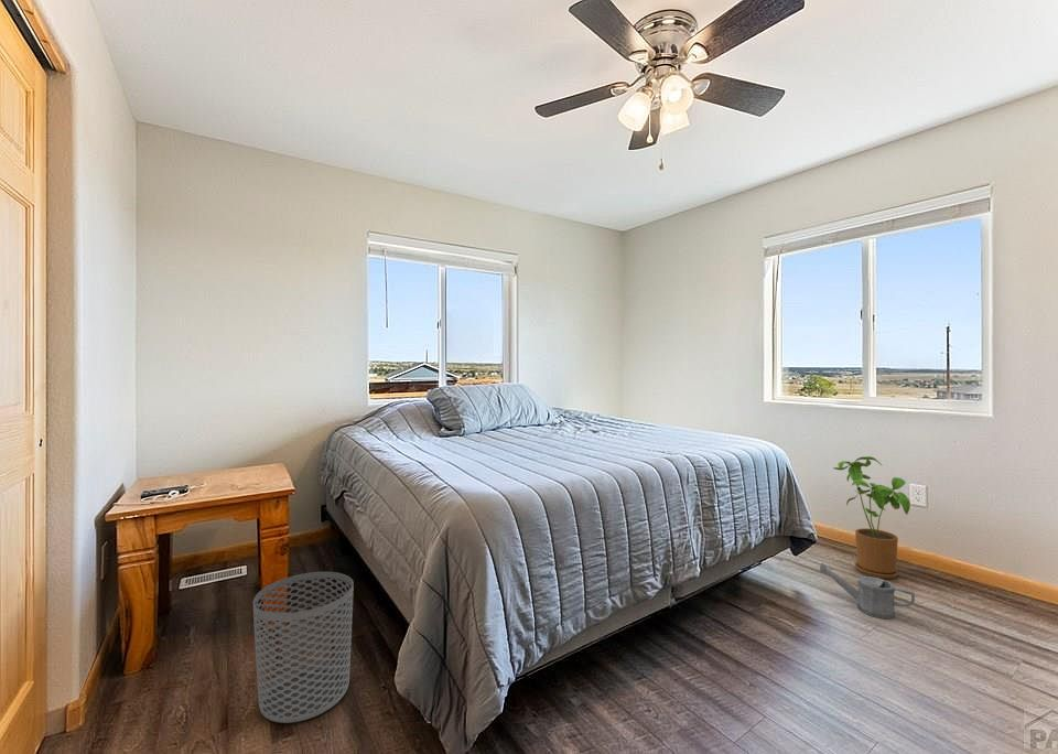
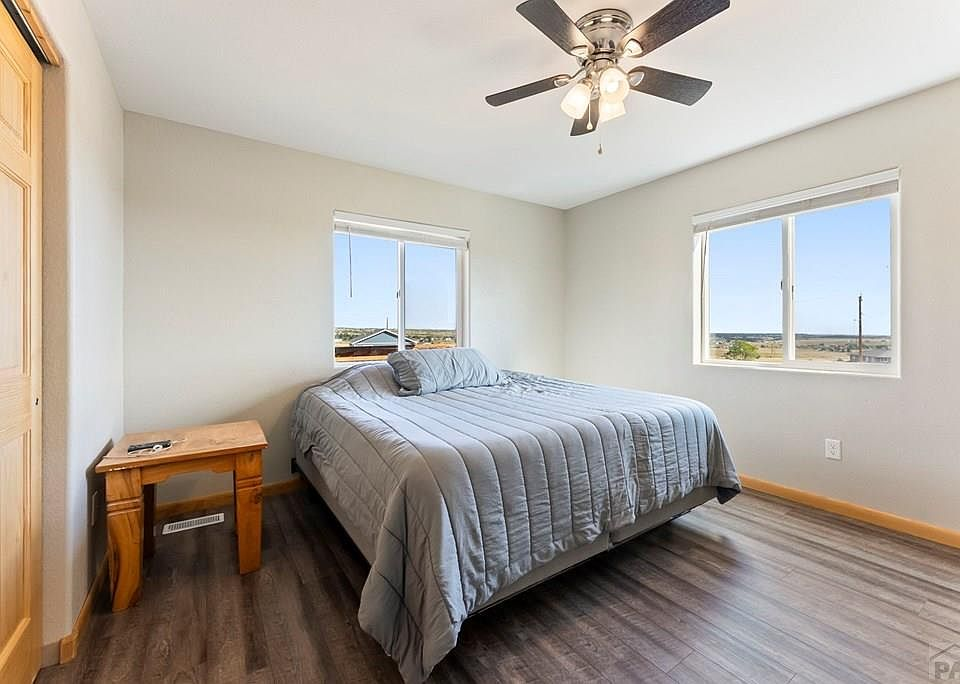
- house plant [832,455,911,580]
- watering can [819,562,916,620]
- waste bin [252,571,355,724]
